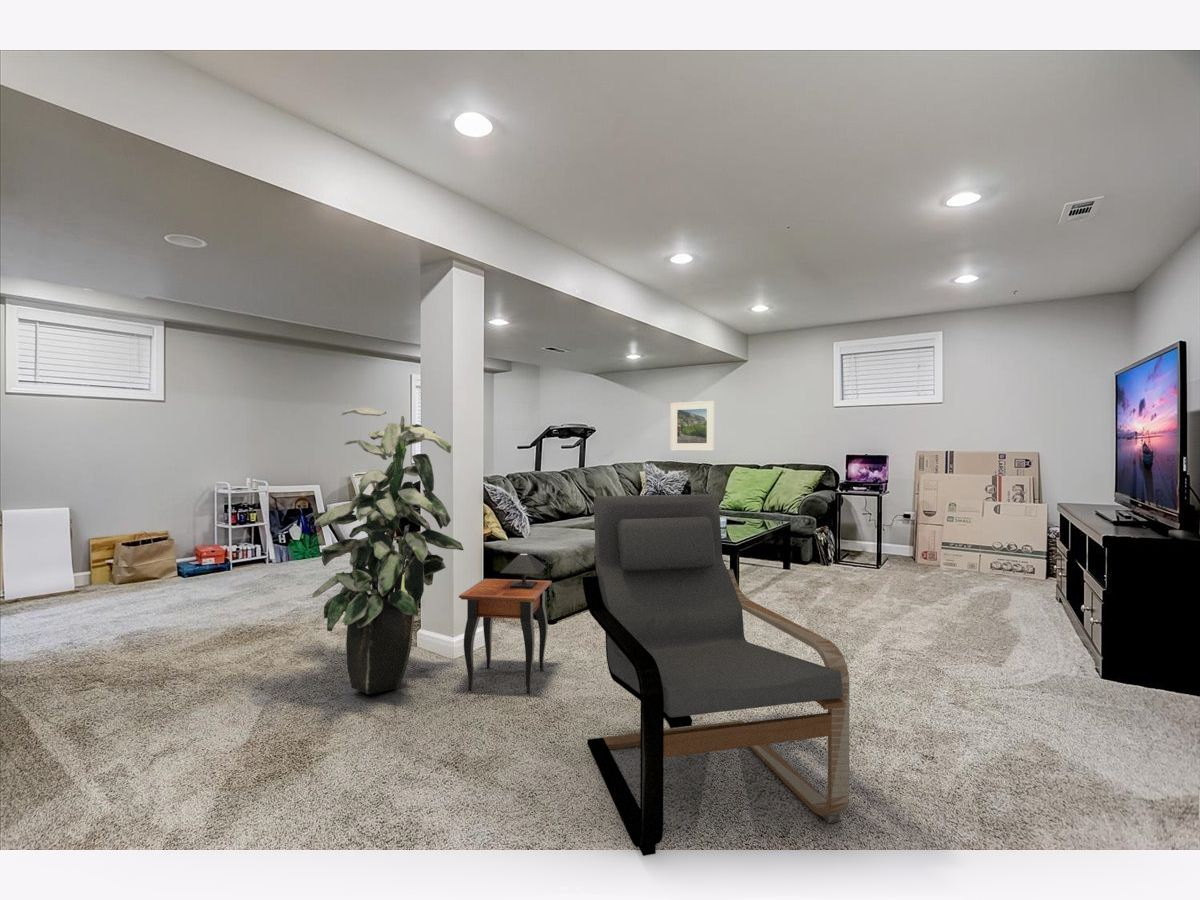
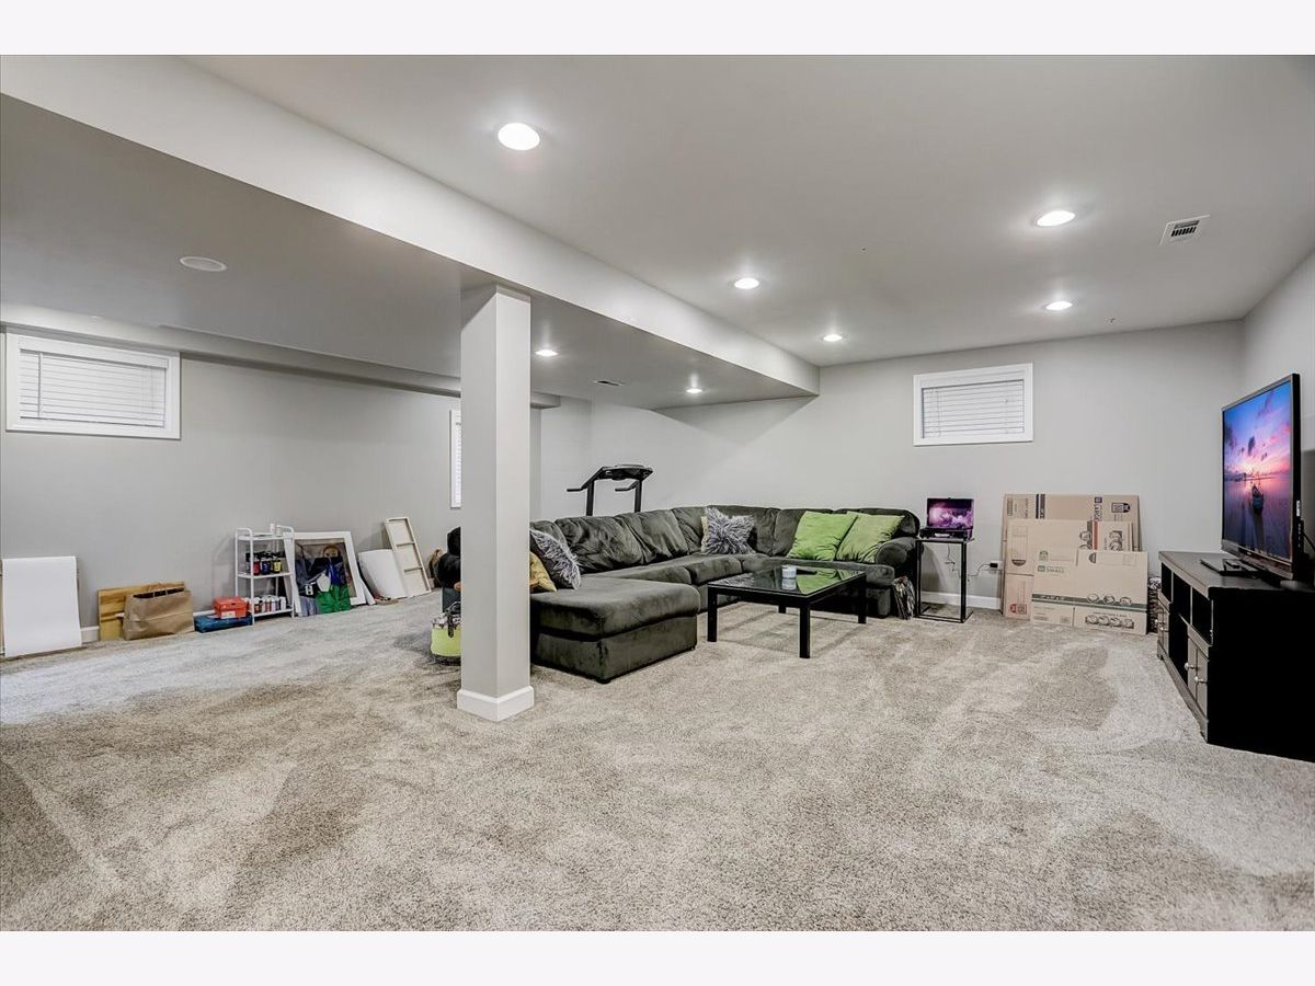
- armchair [581,493,851,857]
- side table [458,552,553,695]
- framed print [670,400,715,452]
- indoor plant [310,407,465,695]
